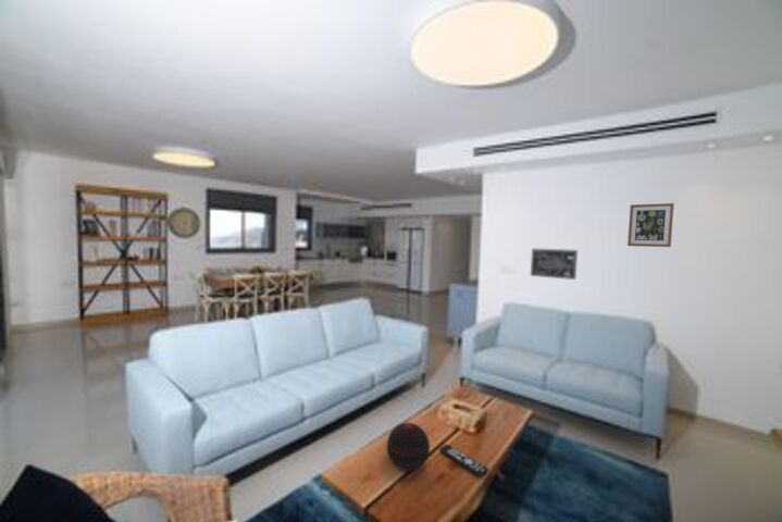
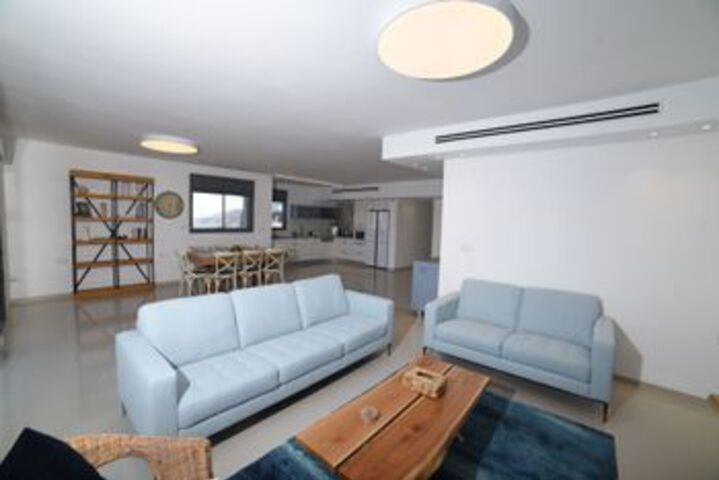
- decorative orb [386,422,431,472]
- remote control [438,444,489,478]
- wall art [626,202,675,248]
- wall art [530,248,579,281]
